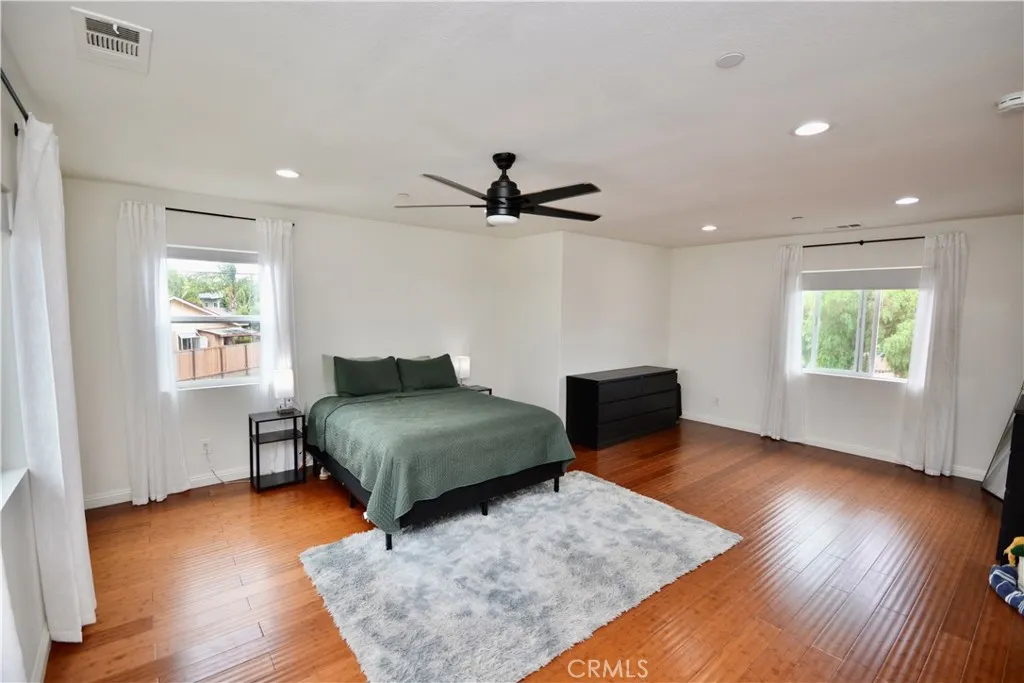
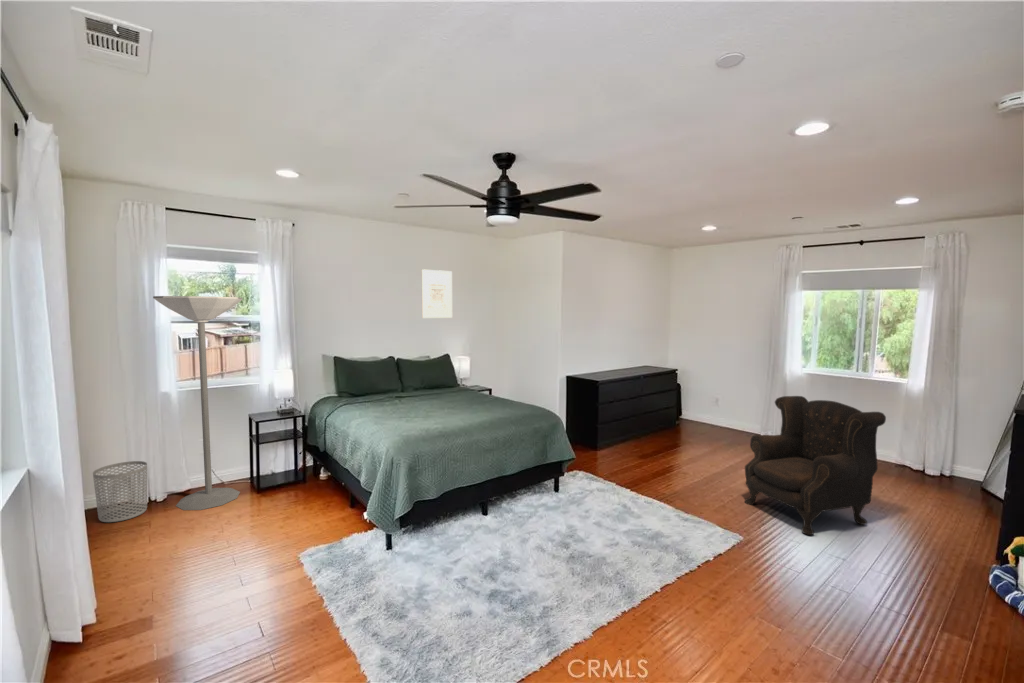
+ armchair [744,395,887,536]
+ floor lamp [152,295,243,511]
+ wall art [421,268,453,319]
+ waste bin [92,460,148,523]
